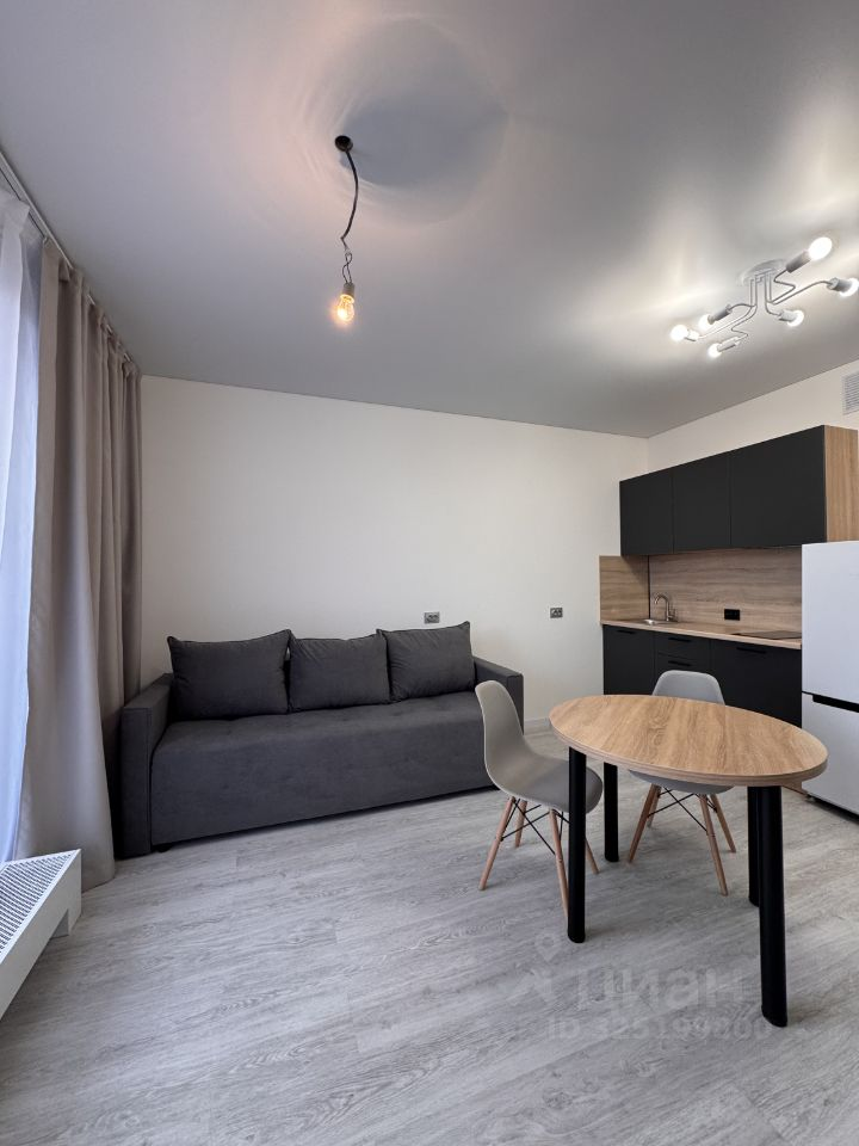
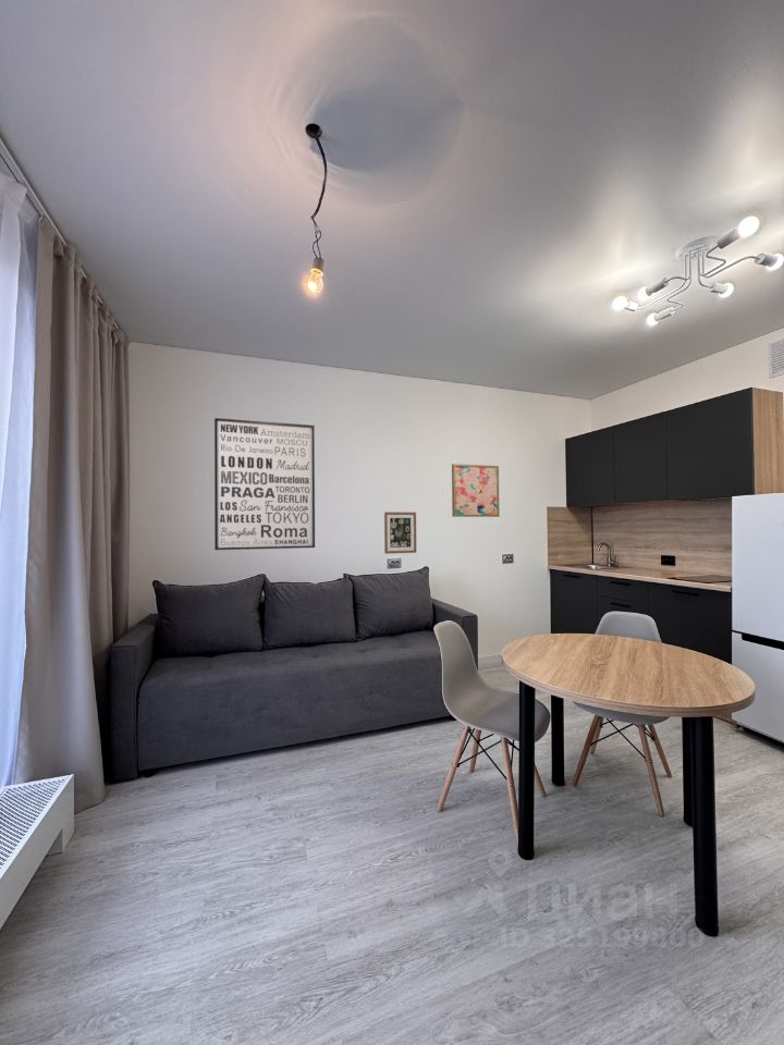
+ wall art [451,463,500,518]
+ wall art [213,417,316,551]
+ wall art [383,511,417,554]
